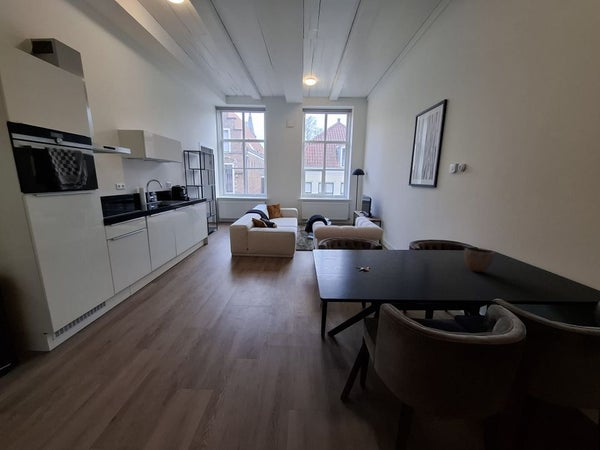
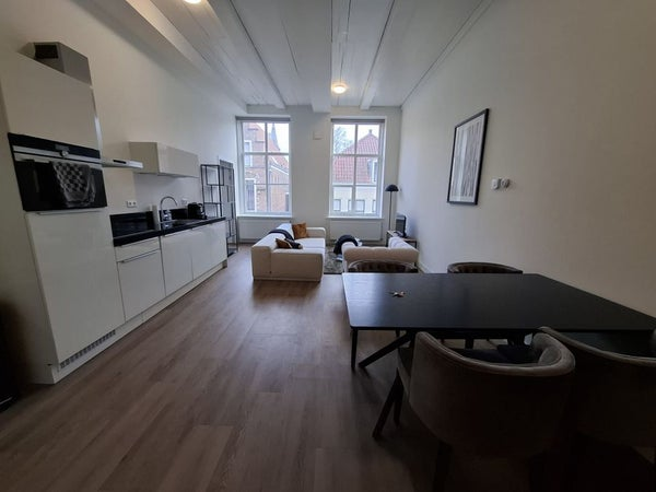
- decorative bowl [464,247,496,273]
